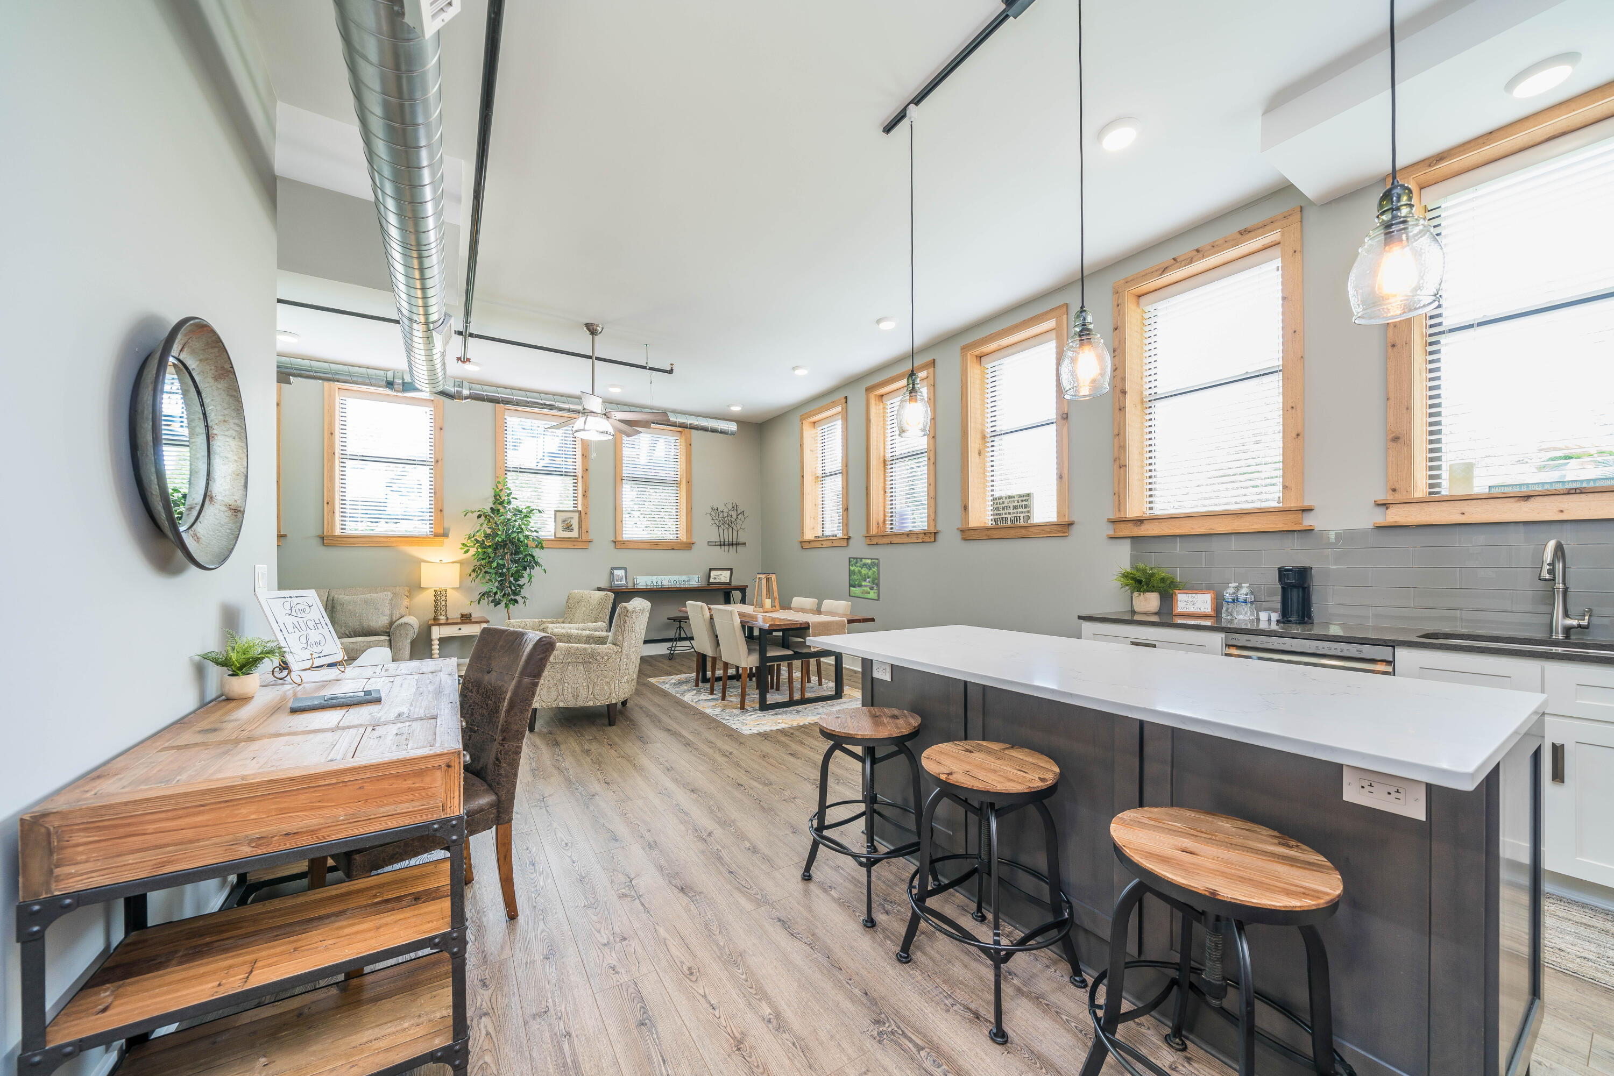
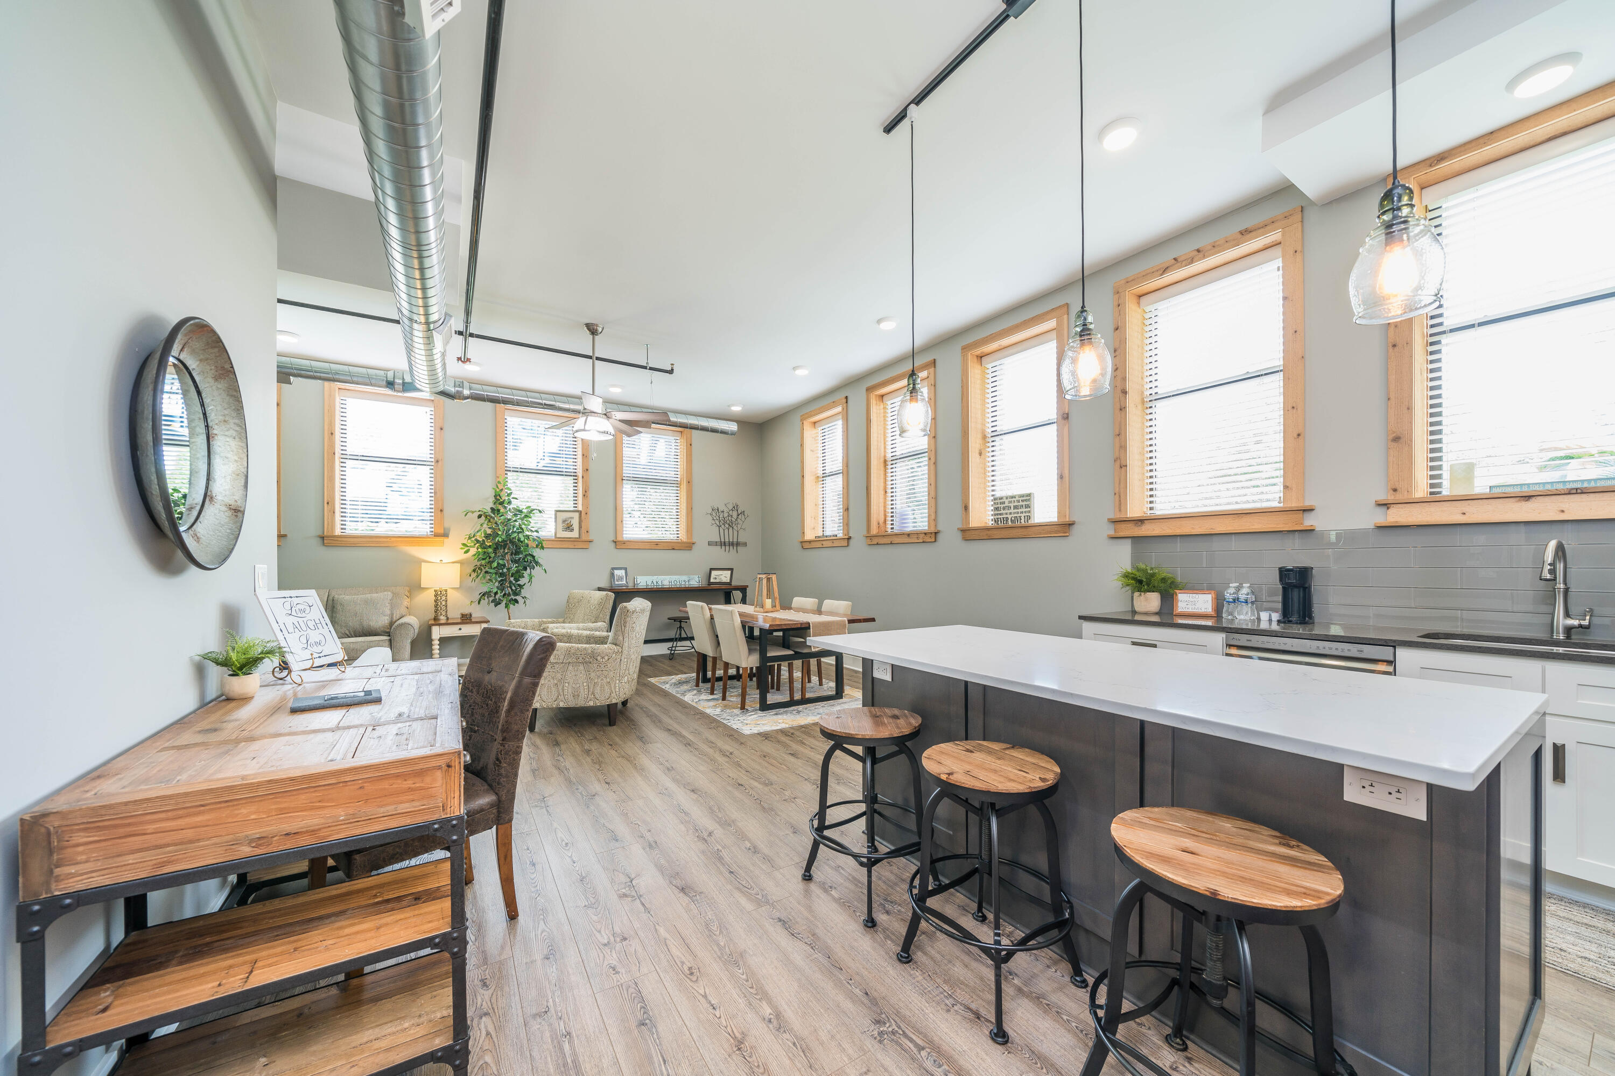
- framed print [848,556,880,602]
